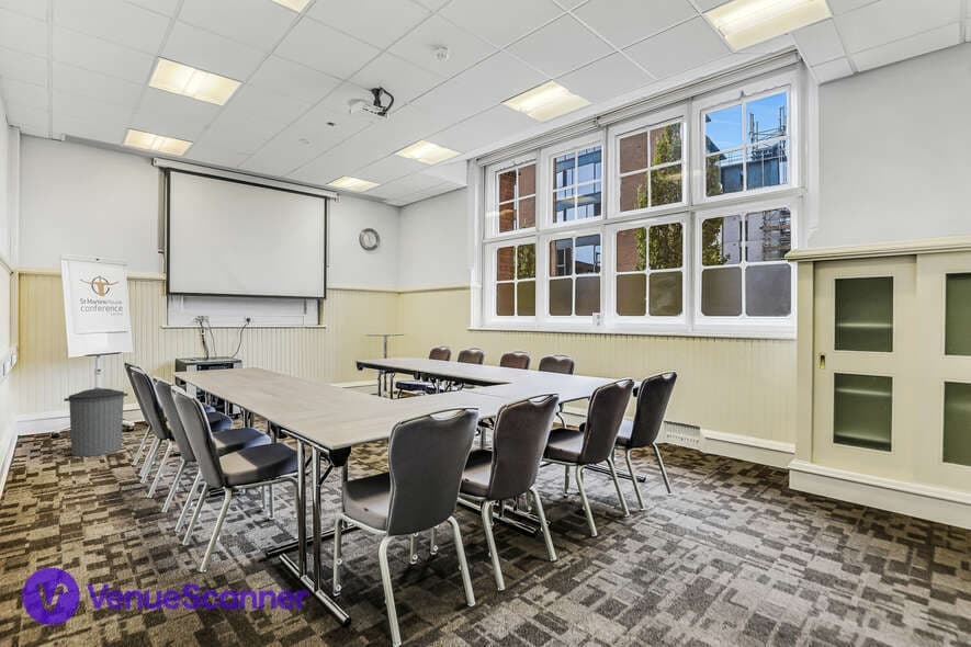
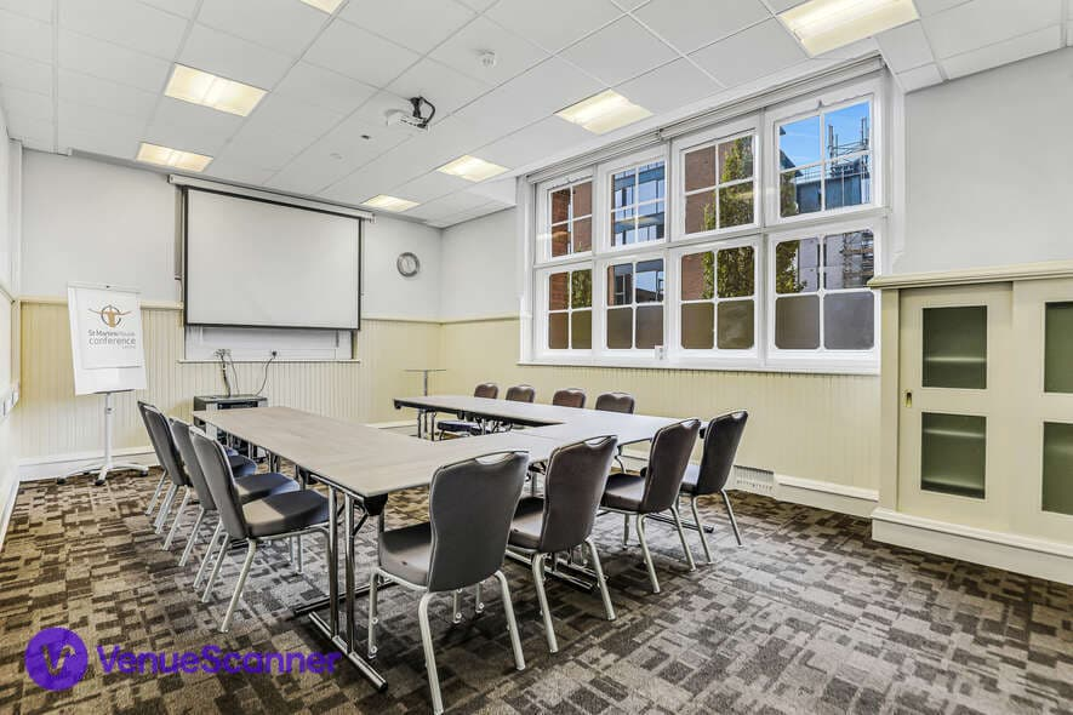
- trash can [63,386,129,457]
